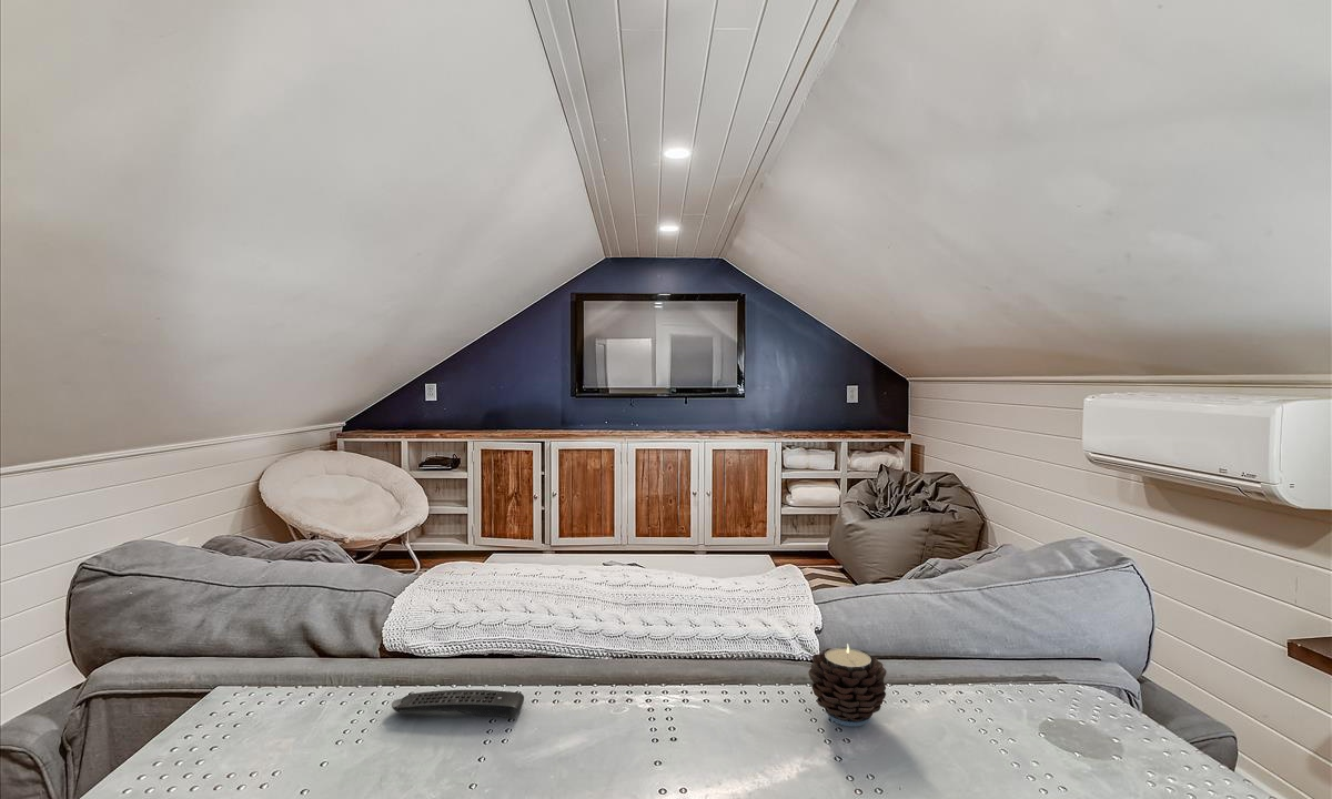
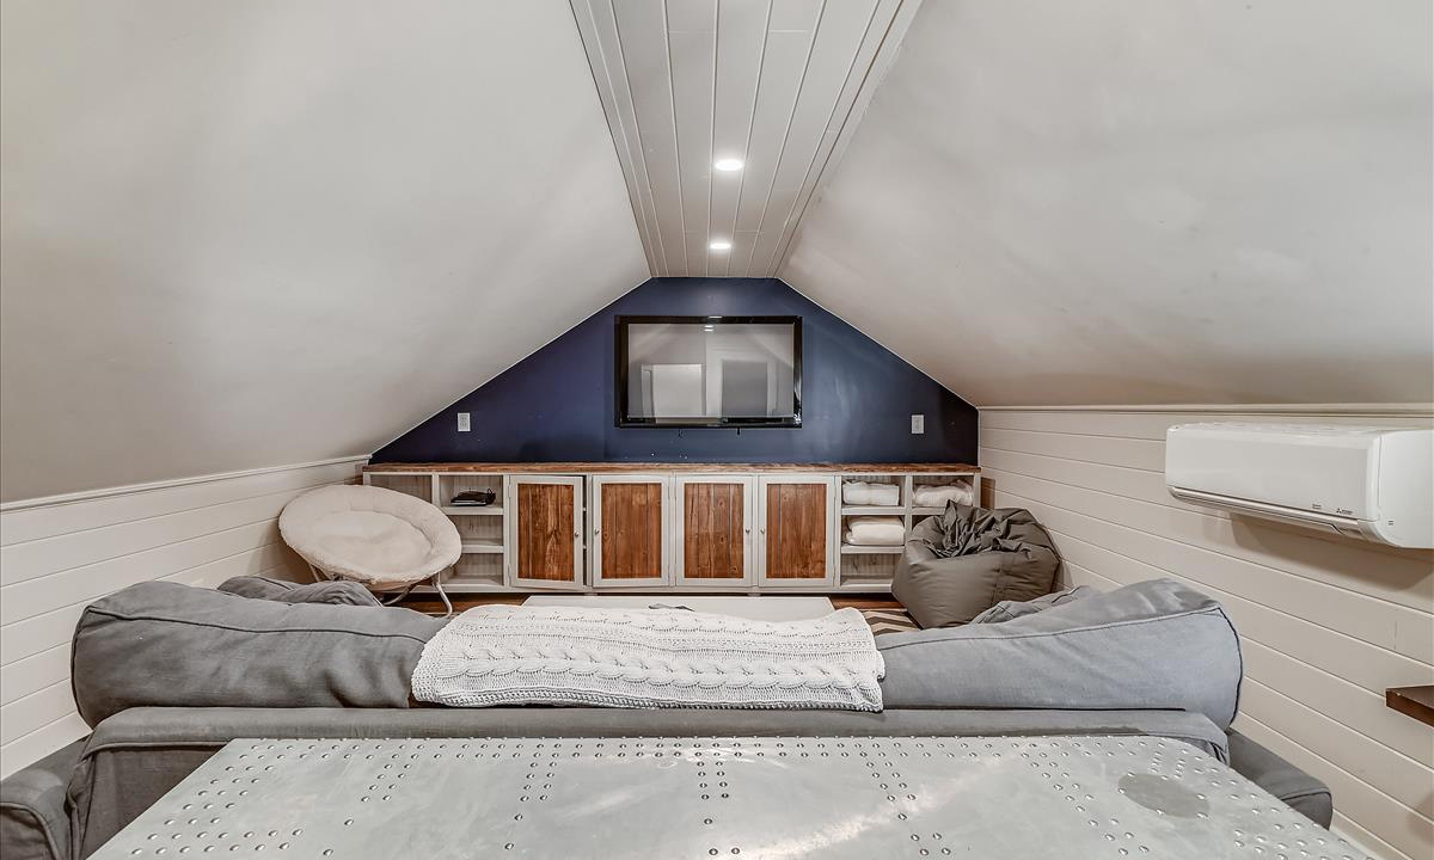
- candle [807,643,887,727]
- remote control [391,689,525,720]
